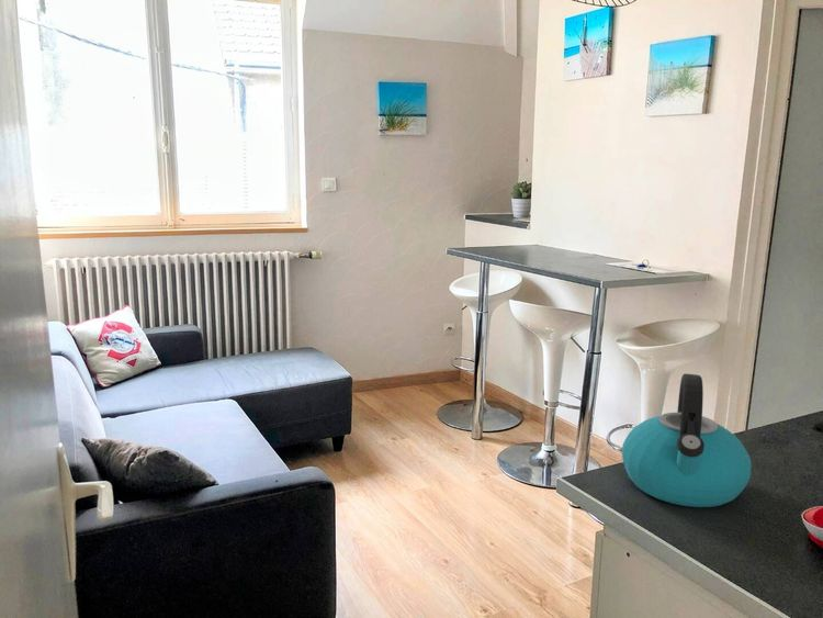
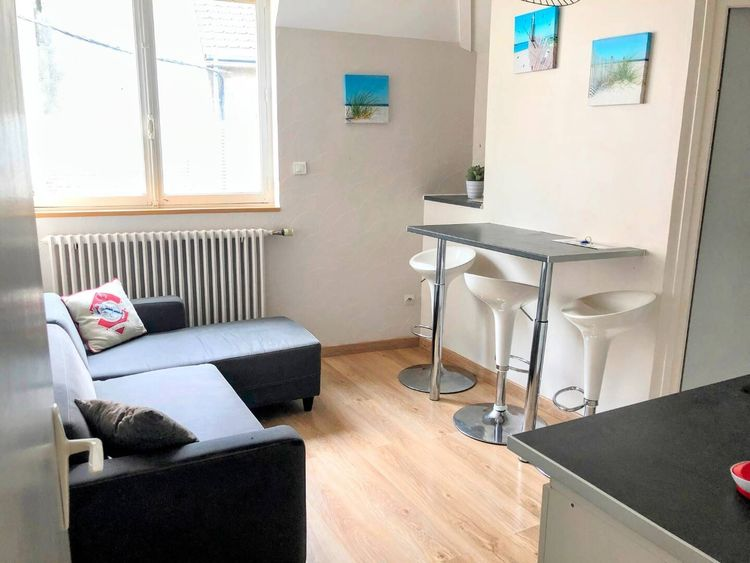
- kettle [621,372,753,508]
